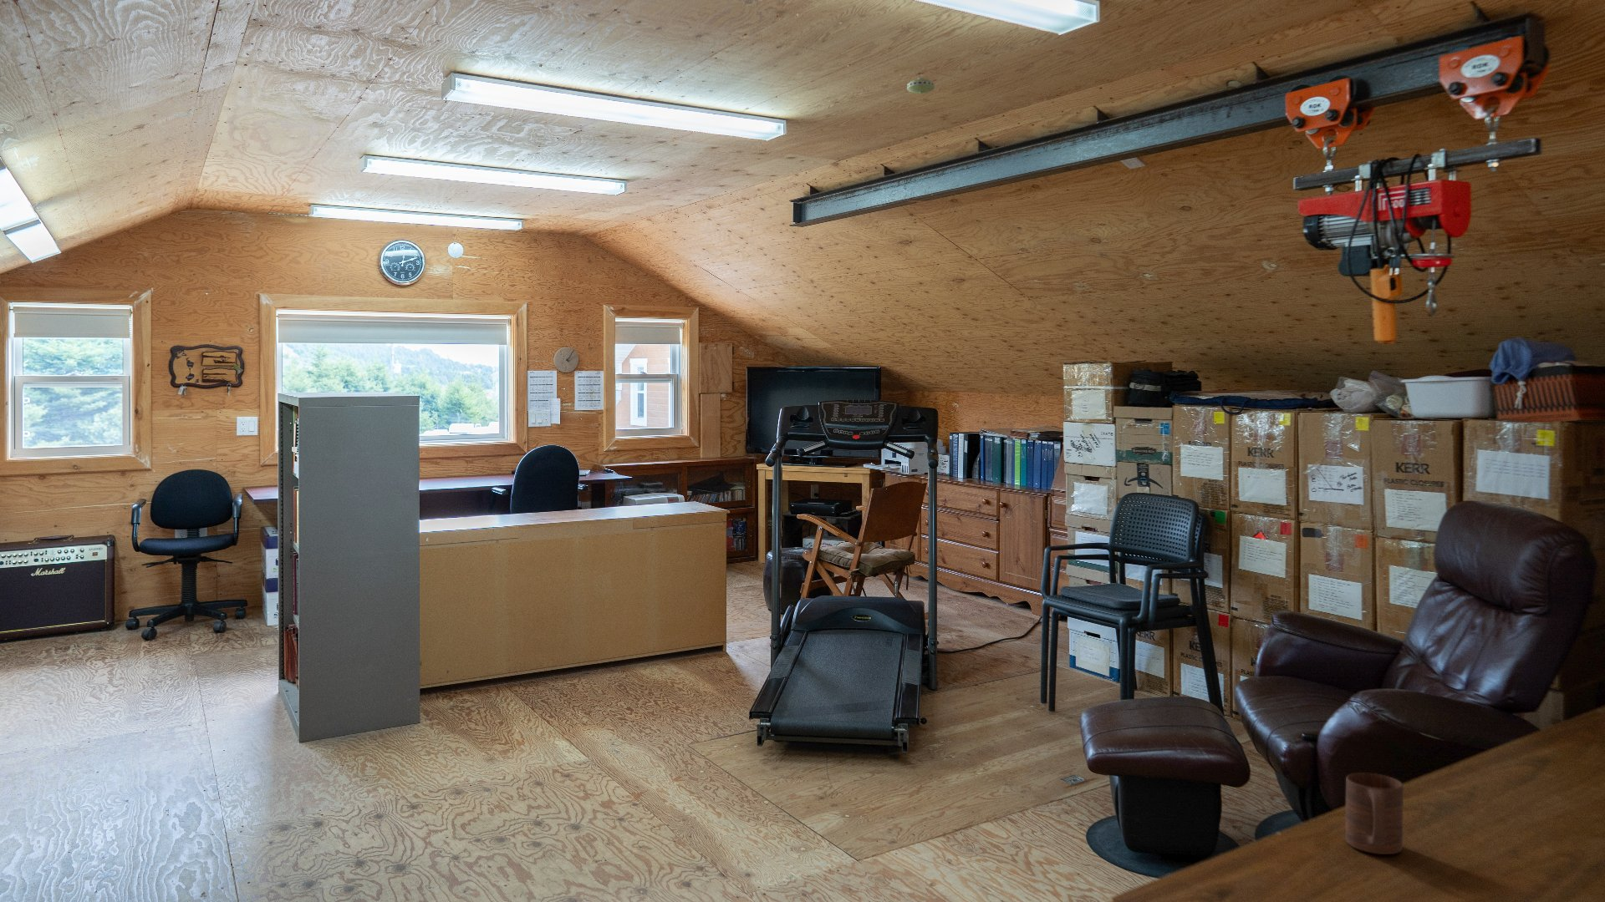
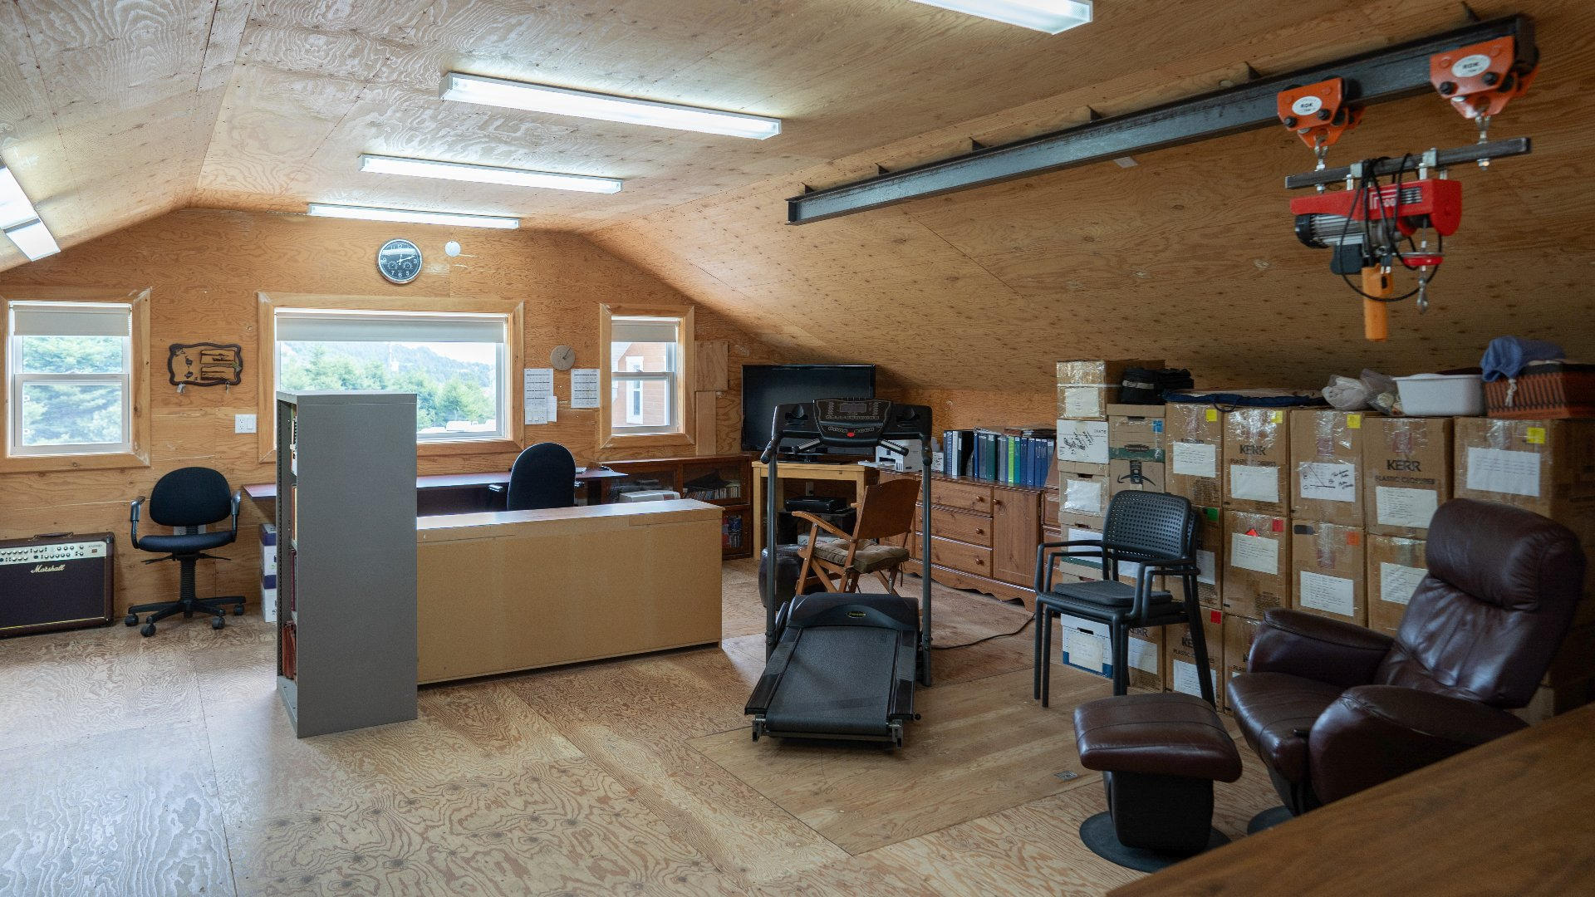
- cup [1344,772,1404,856]
- smoke detector [906,77,936,95]
